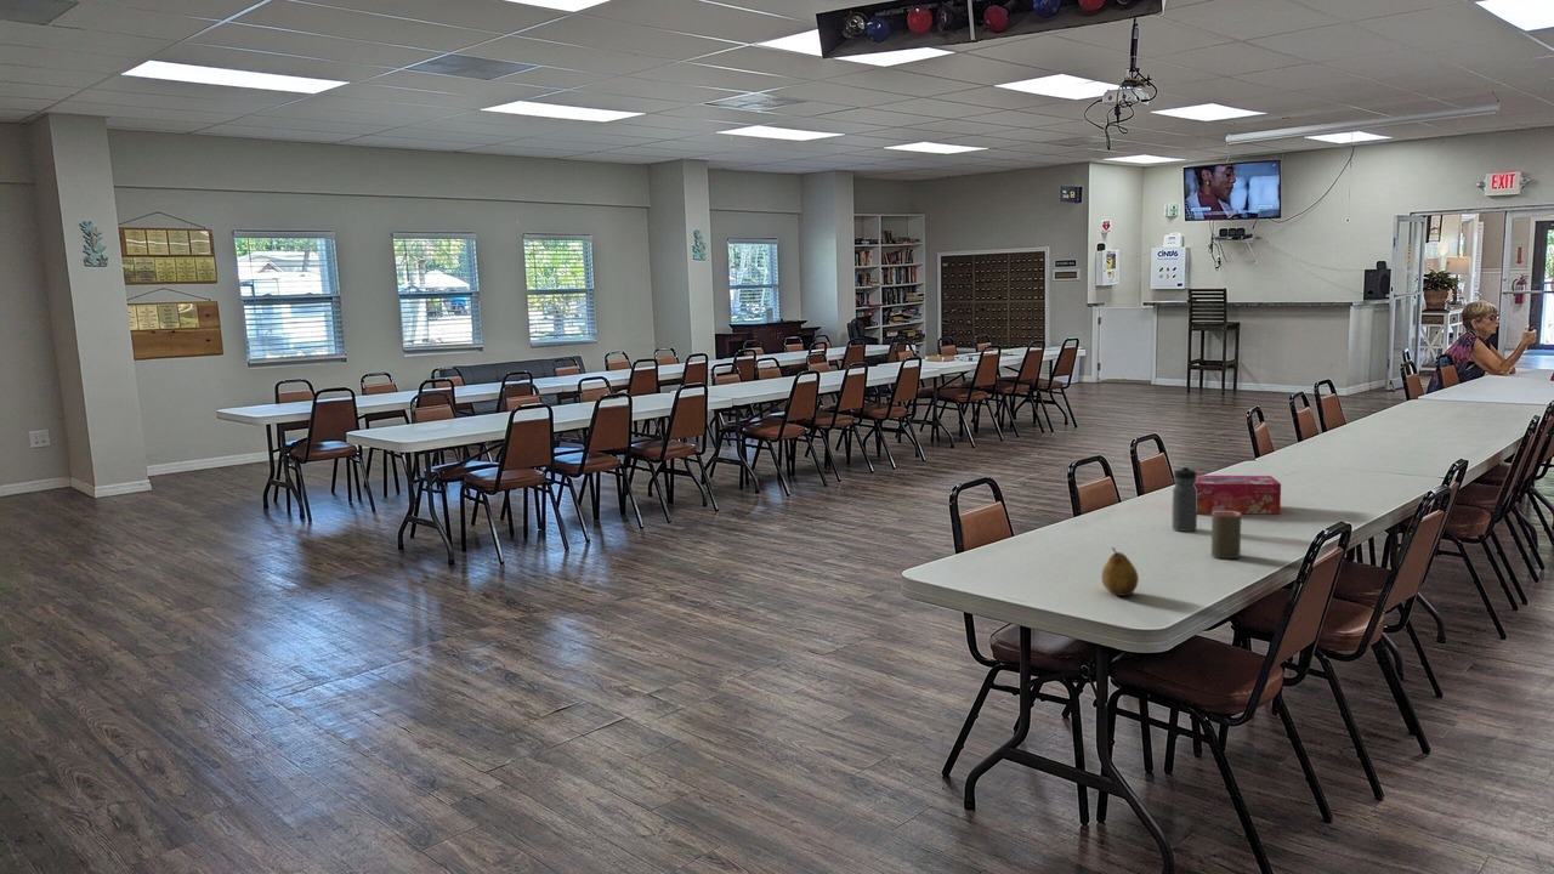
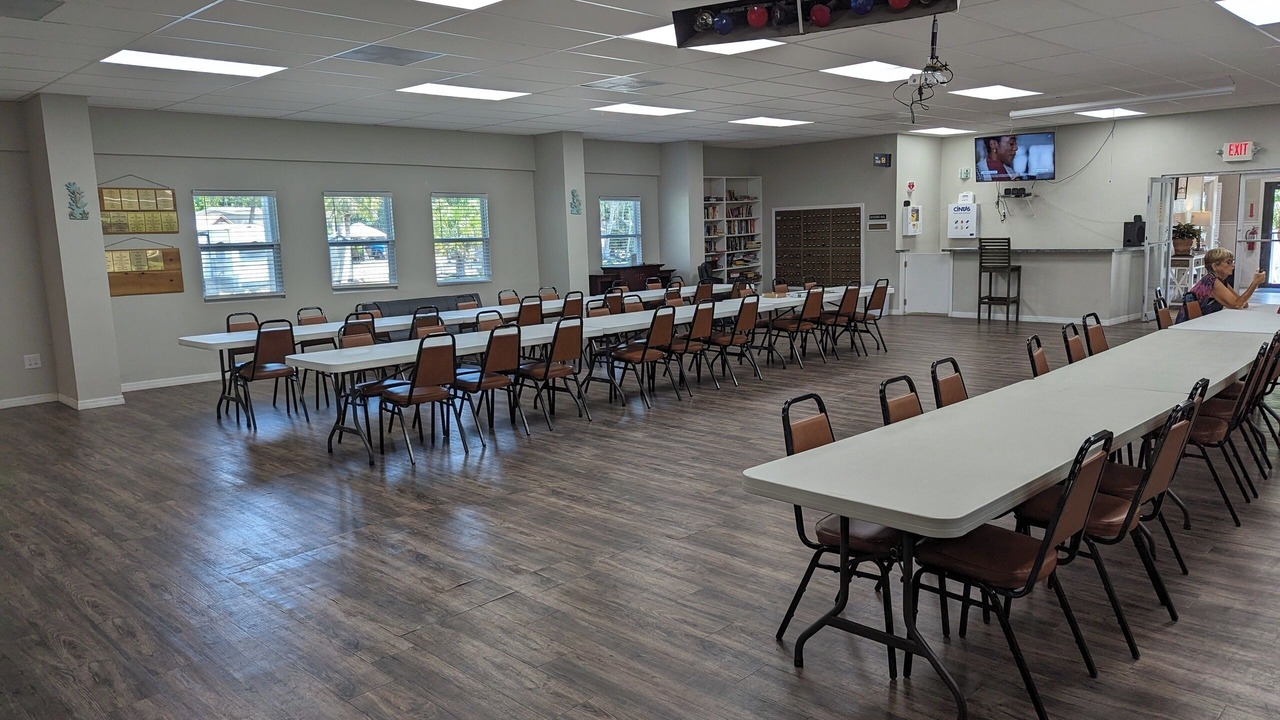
- tissue box [1195,475,1282,515]
- water bottle [1172,465,1198,533]
- cup [1210,511,1242,560]
- fruit [1100,546,1140,597]
